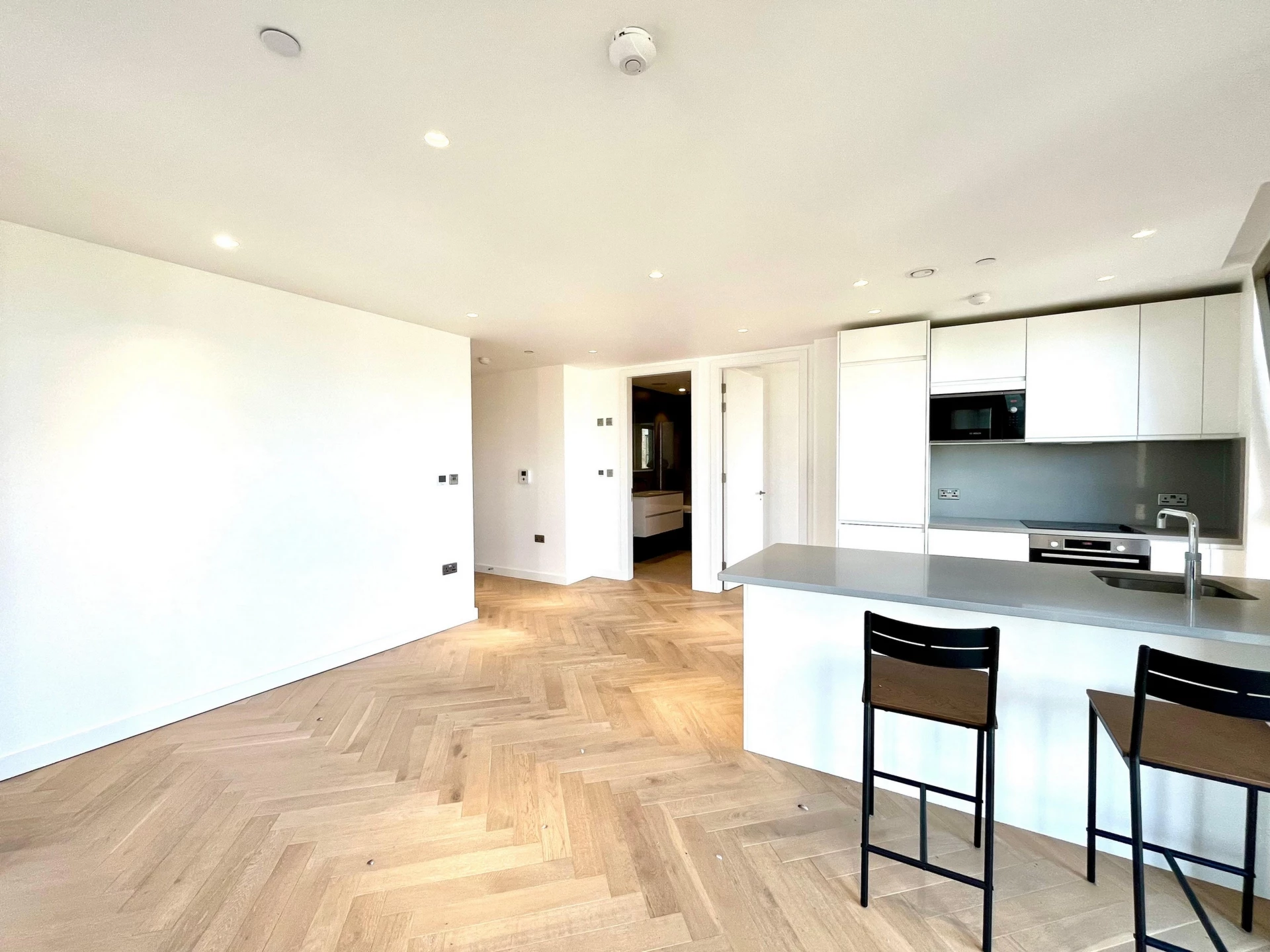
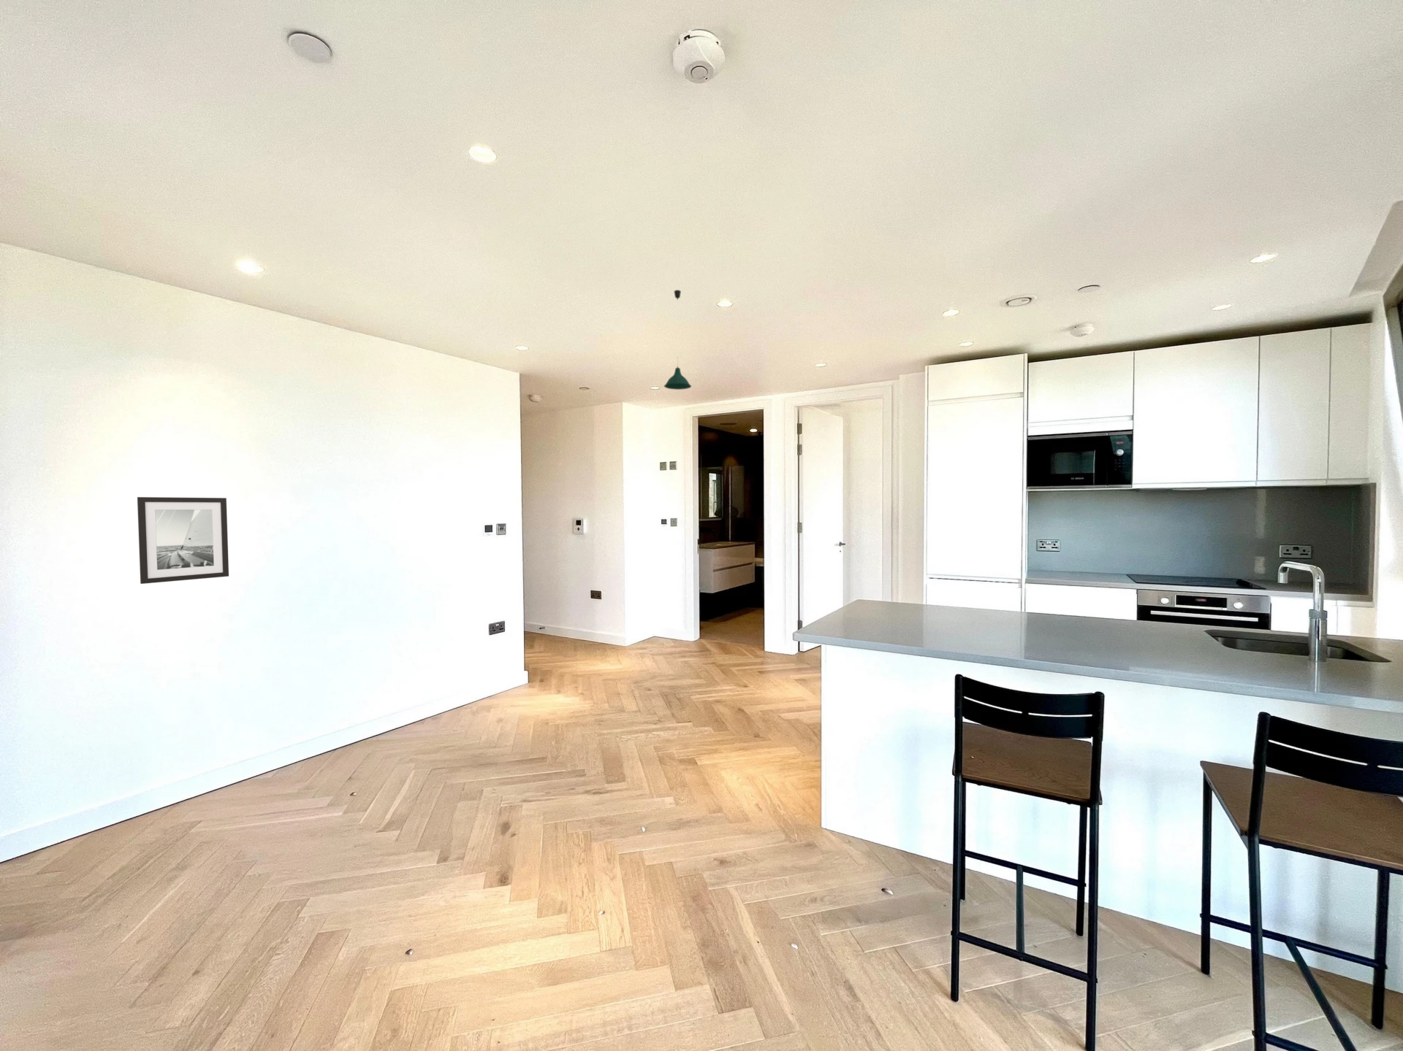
+ pendant light [664,289,692,391]
+ wall art [137,497,230,585]
